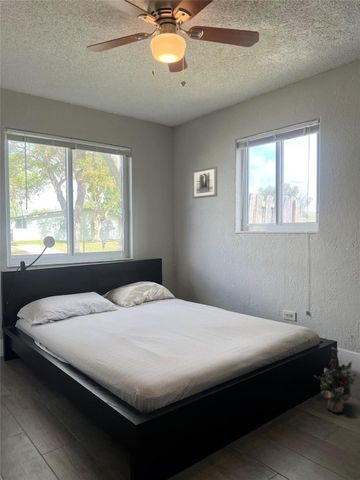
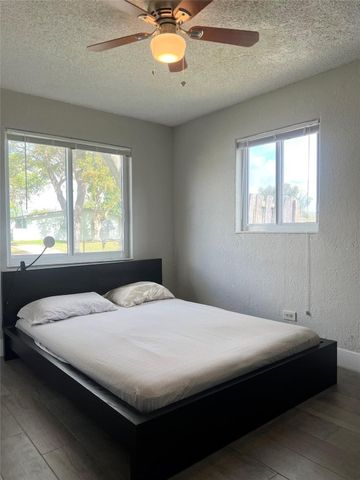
- wall art [192,166,218,200]
- decorative plant [313,346,359,414]
